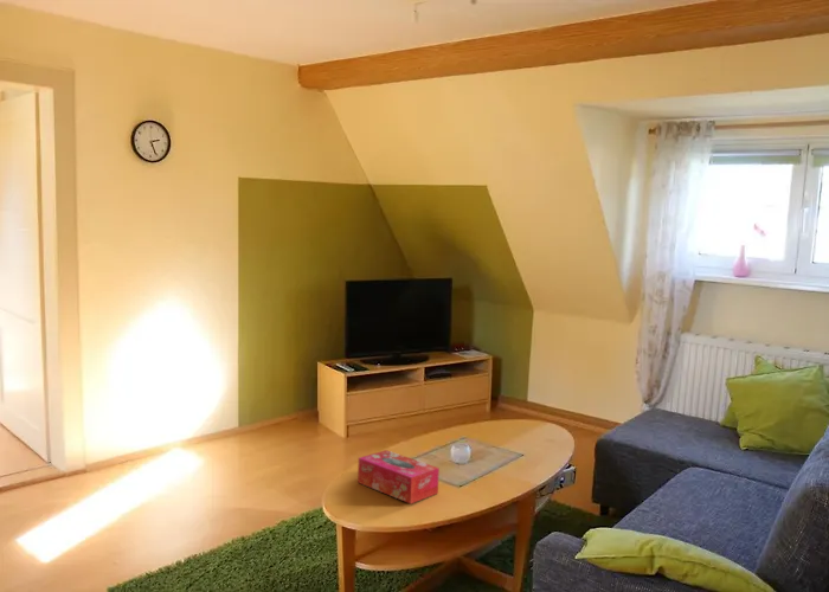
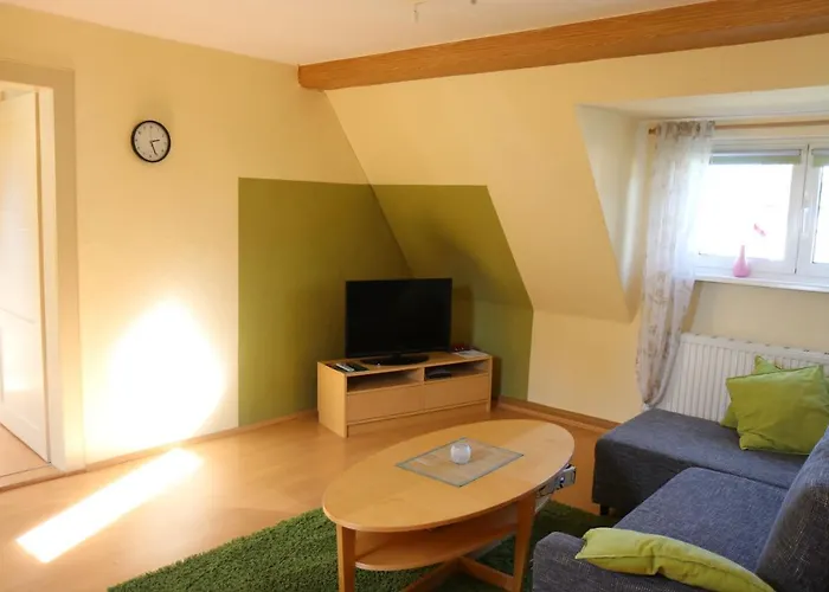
- tissue box [356,449,441,504]
